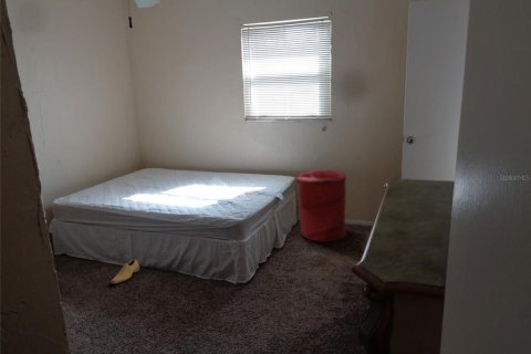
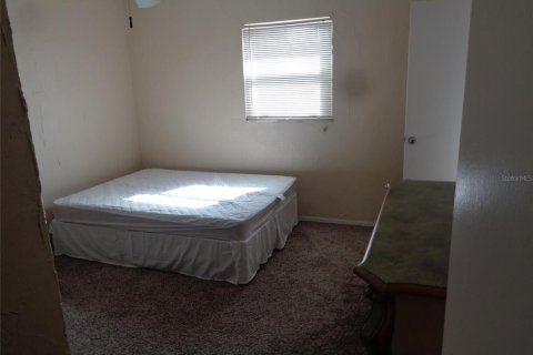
- shoe [110,258,140,284]
- laundry hamper [294,168,347,243]
